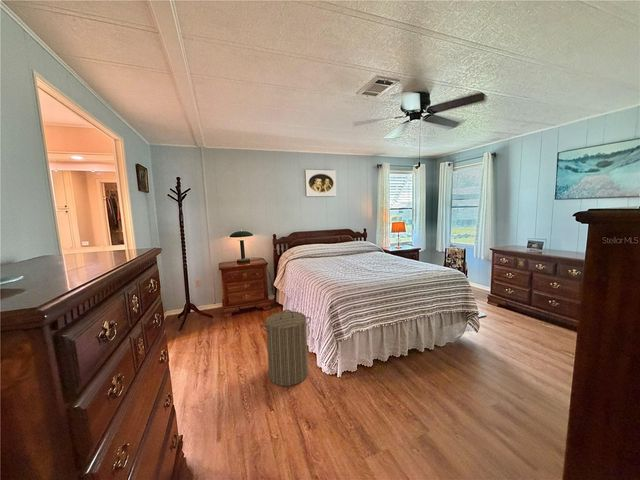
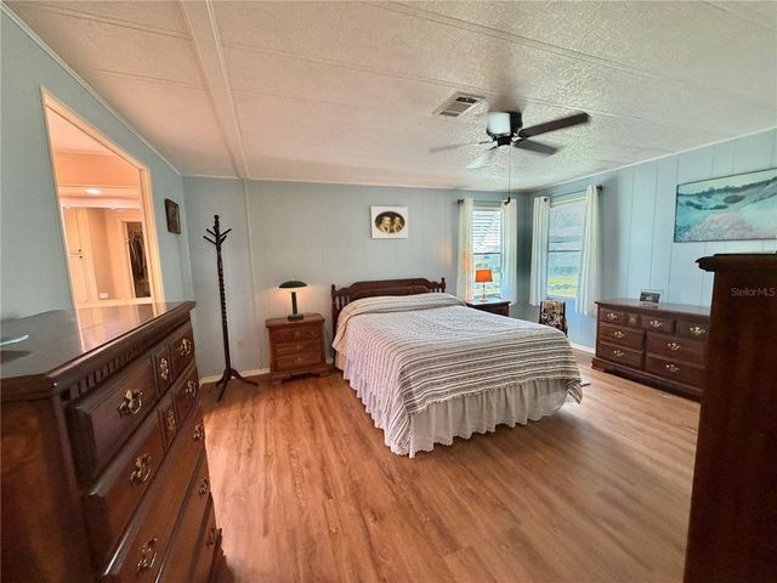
- laundry hamper [260,309,312,387]
